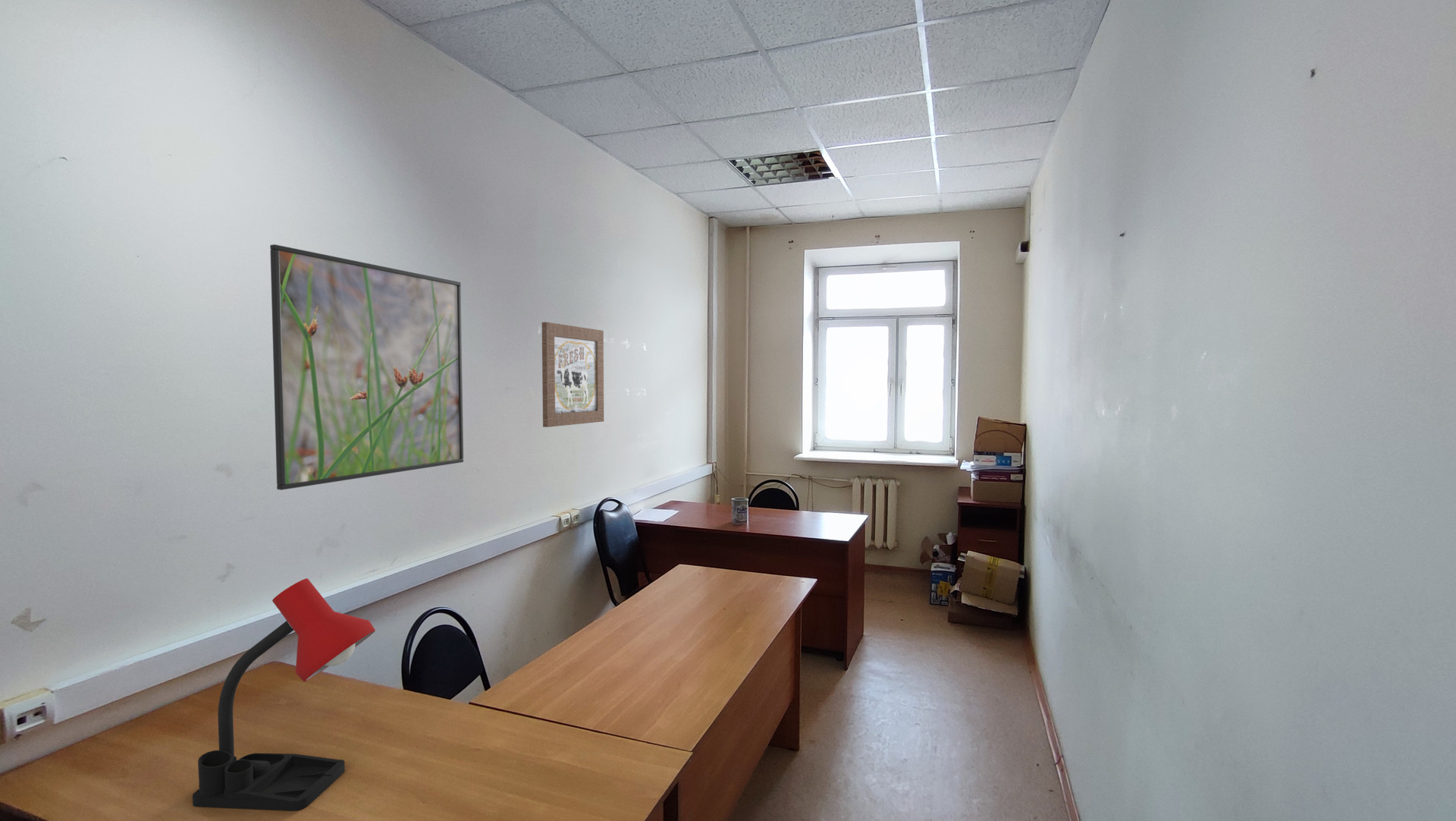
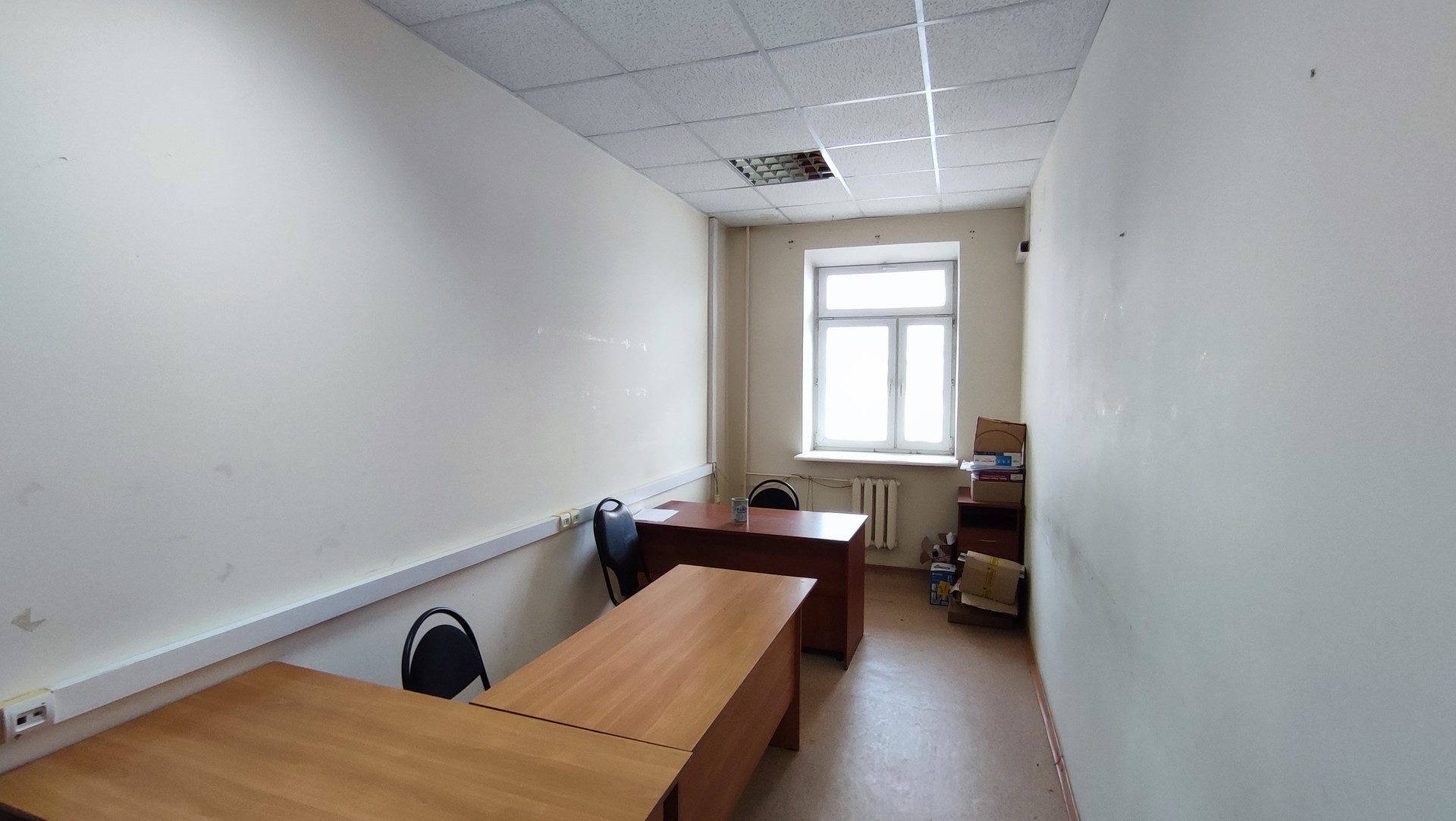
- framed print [269,244,464,491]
- wall art [541,321,604,428]
- desk lamp [192,577,376,811]
